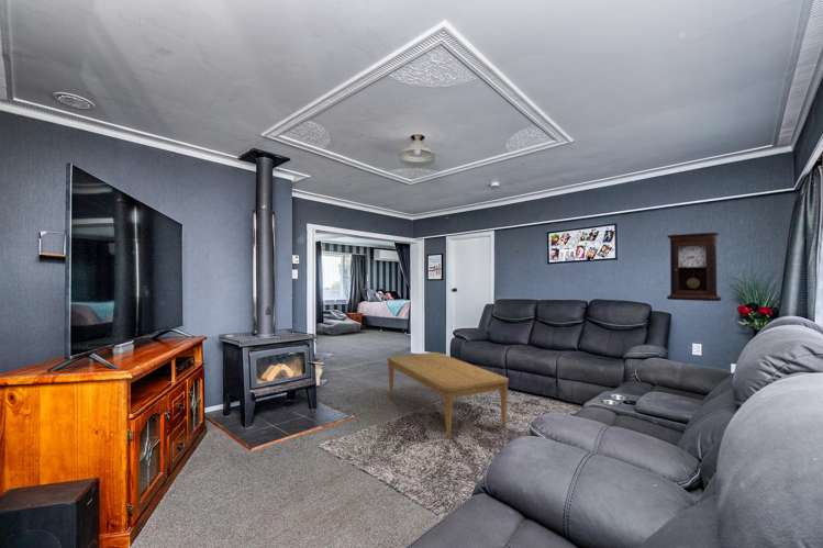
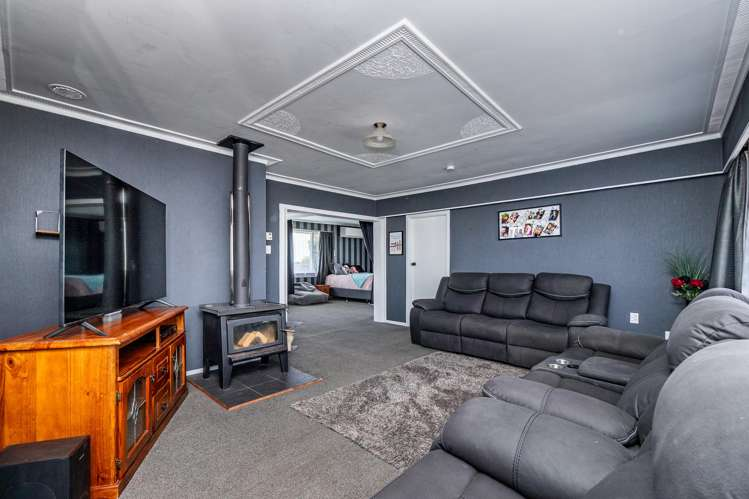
- coffee table [387,351,510,439]
- pendulum clock [666,232,723,302]
